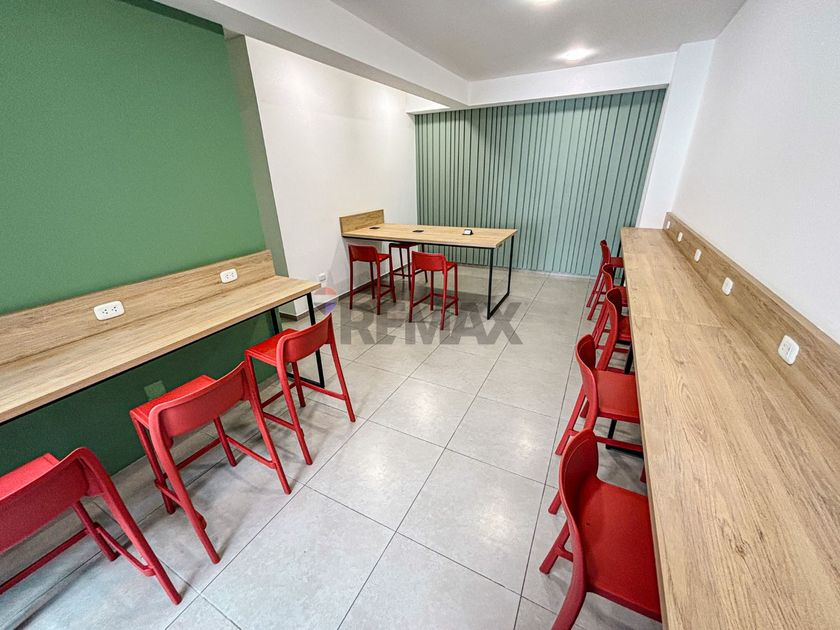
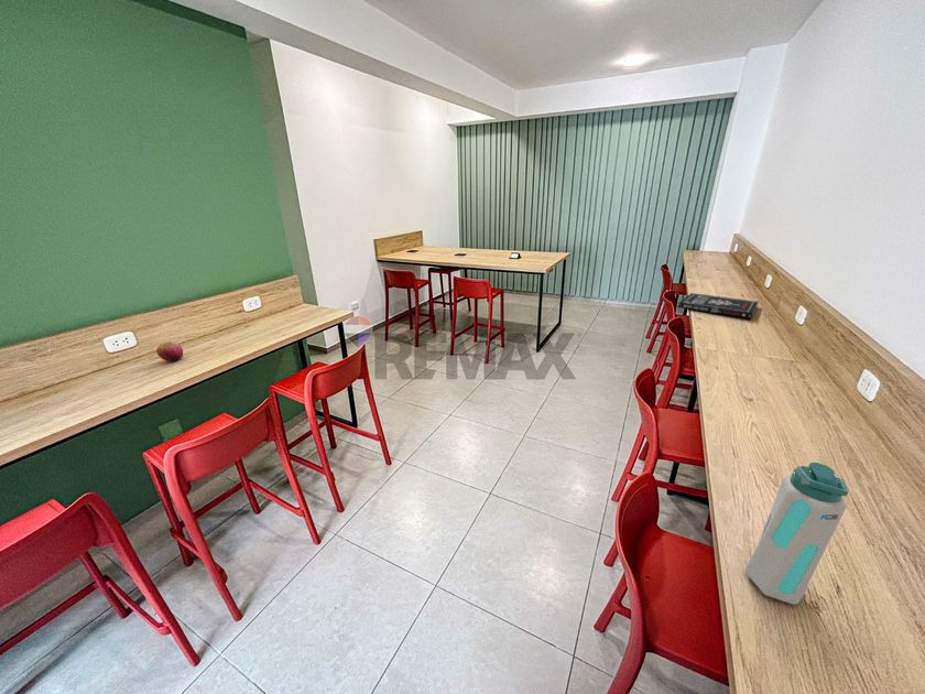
+ apple [155,340,184,362]
+ book [677,292,760,319]
+ water bottle [744,462,849,606]
